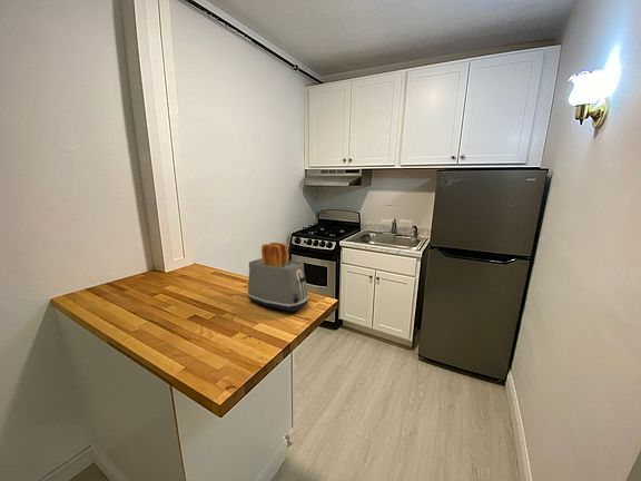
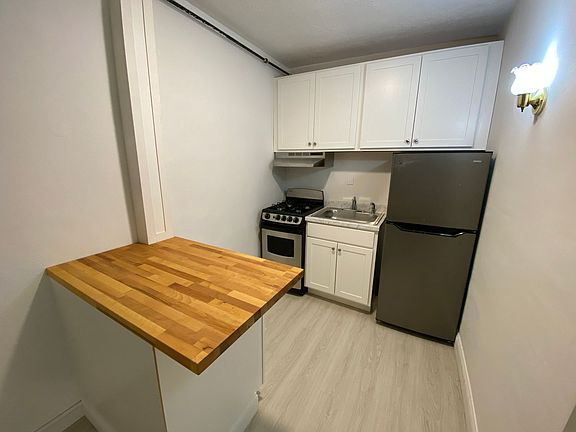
- toaster [246,242,309,312]
